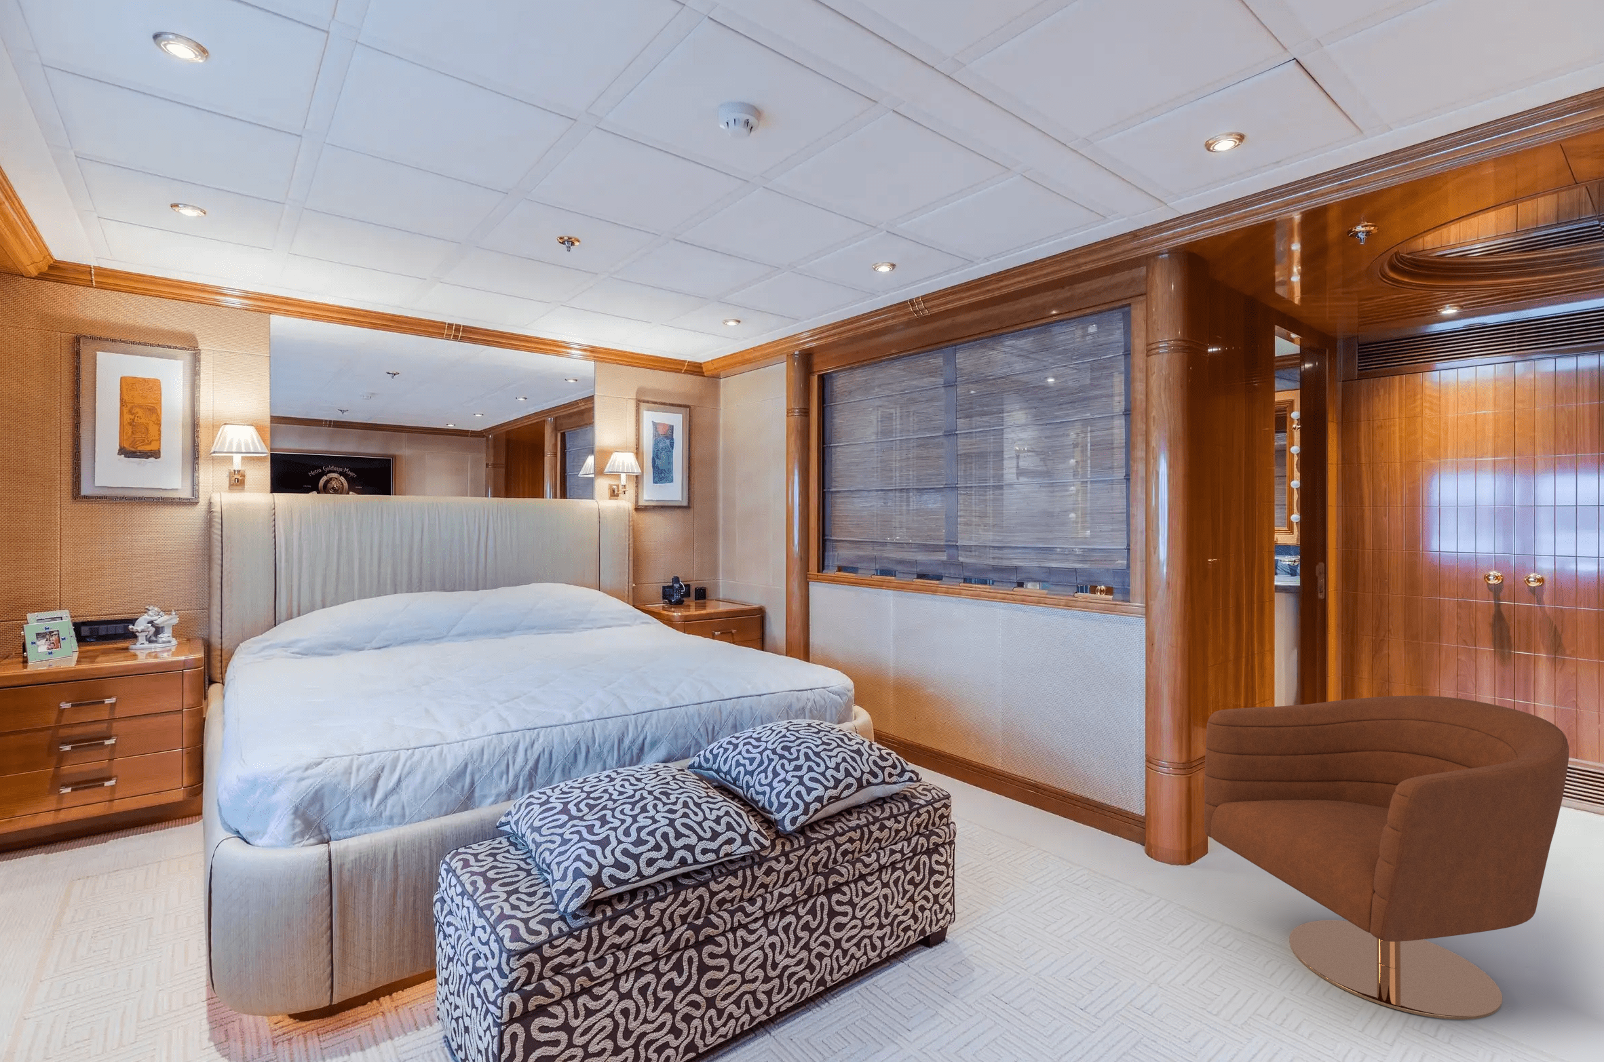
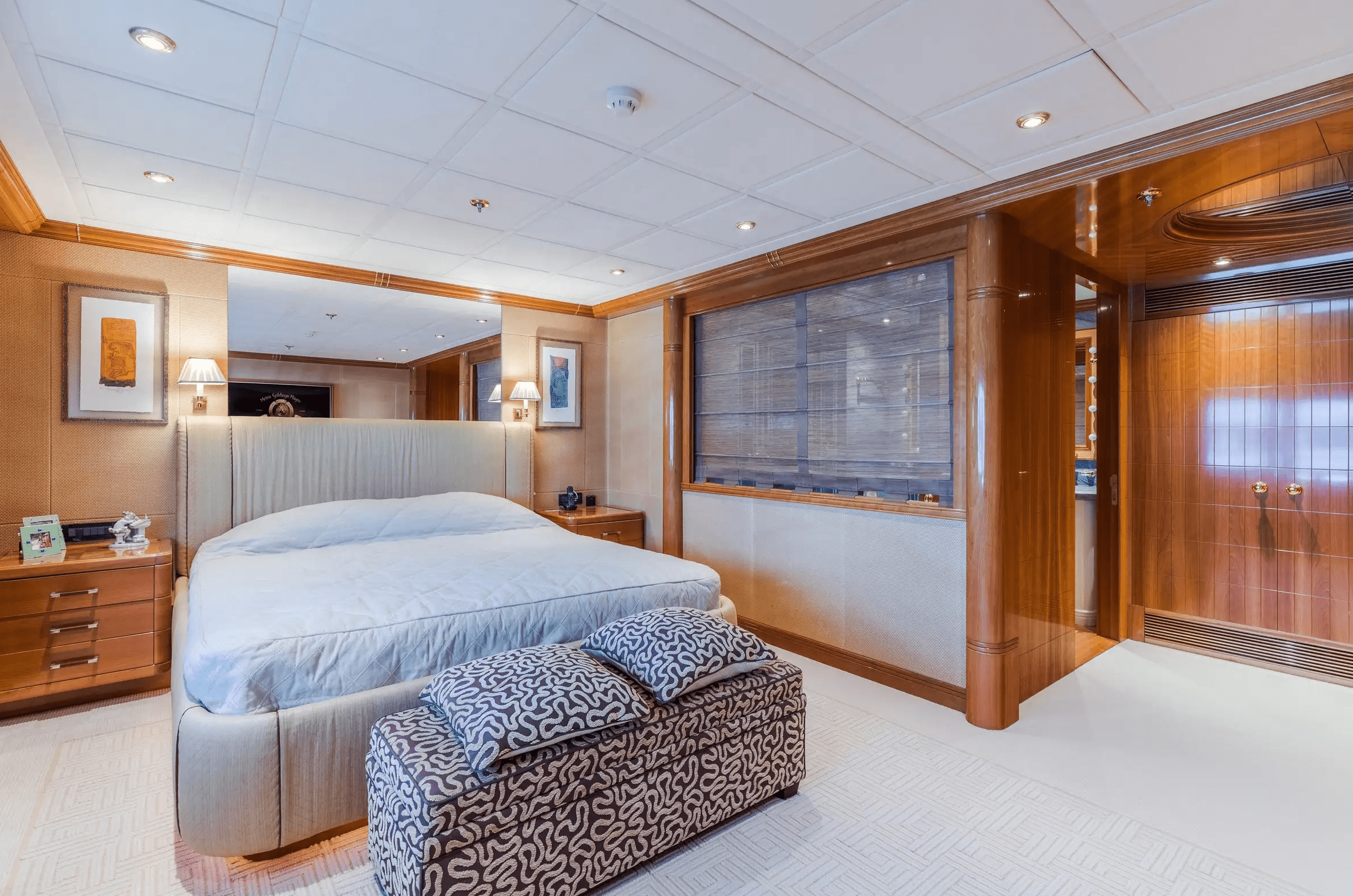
- armchair [1203,695,1570,1021]
